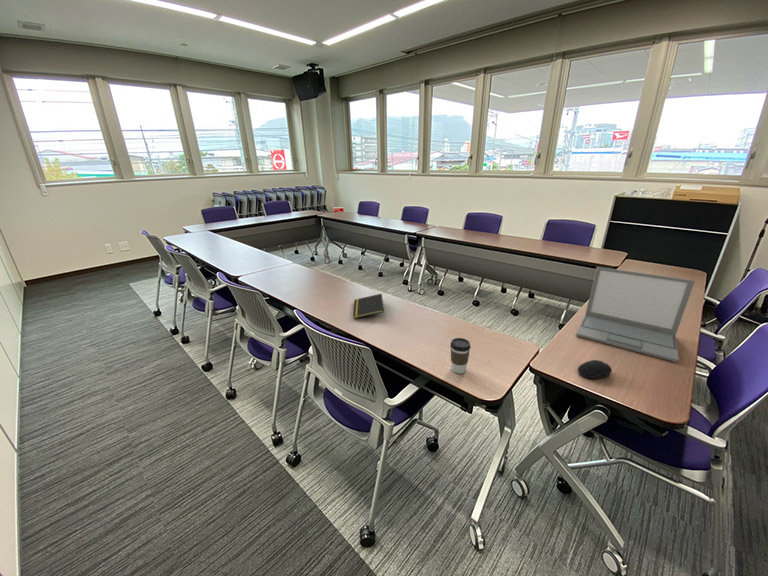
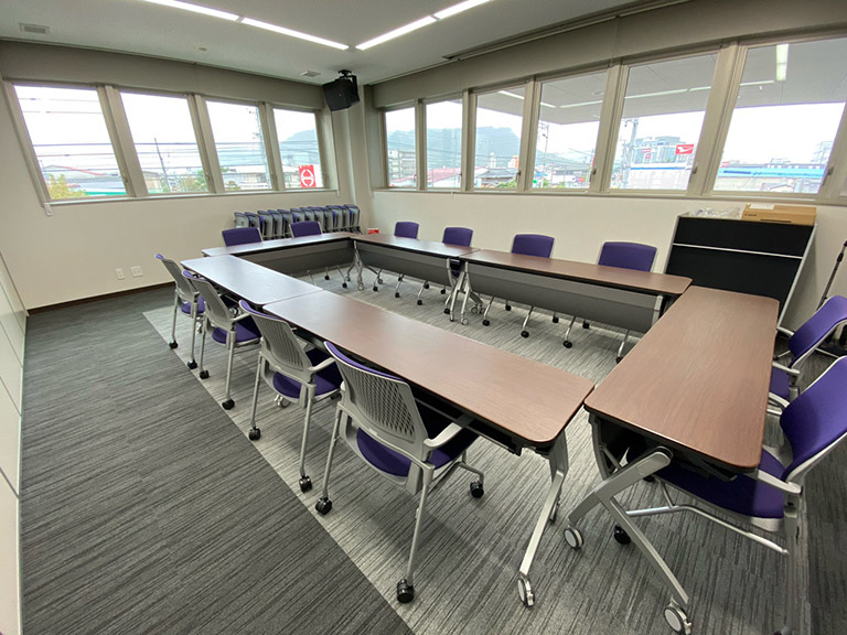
- notepad [352,293,385,319]
- computer mouse [577,359,613,380]
- coffee cup [450,337,472,374]
- laptop [575,266,696,363]
